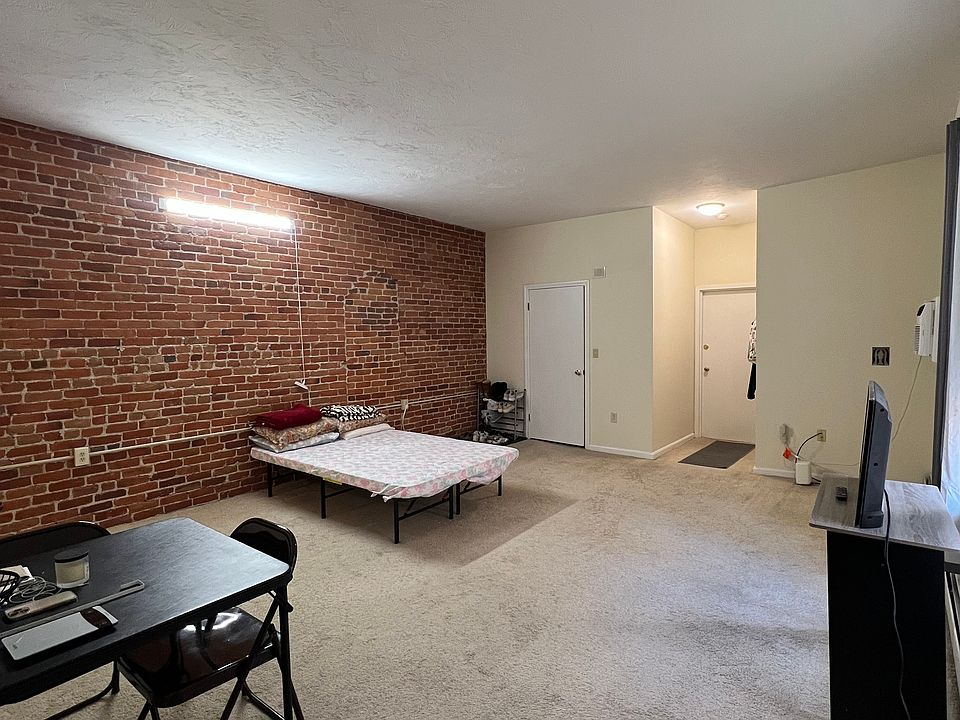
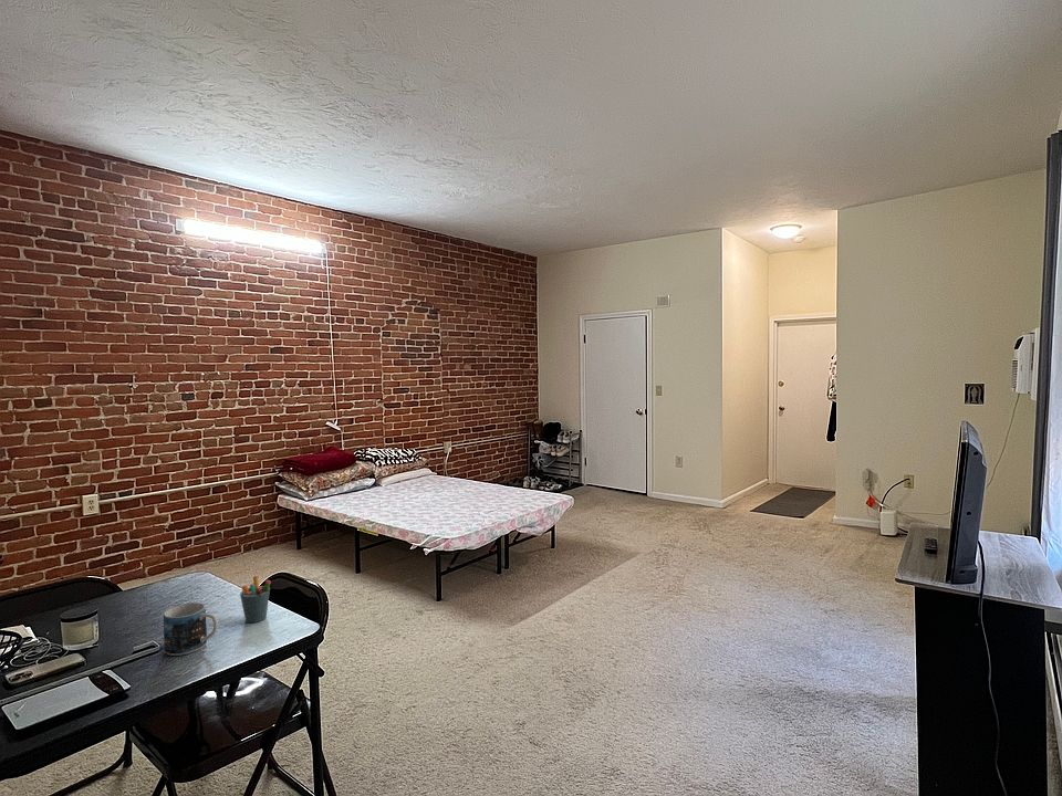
+ mug [163,601,219,657]
+ pen holder [237,575,272,624]
